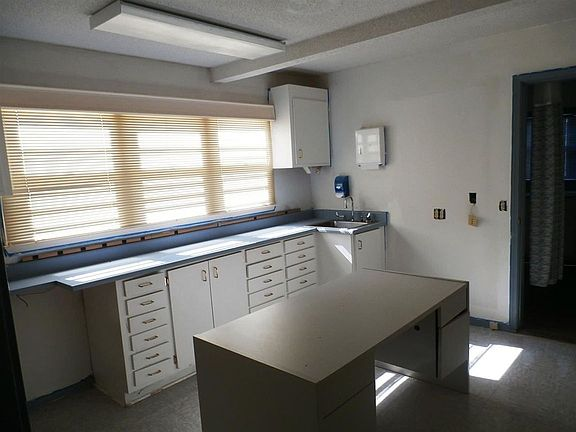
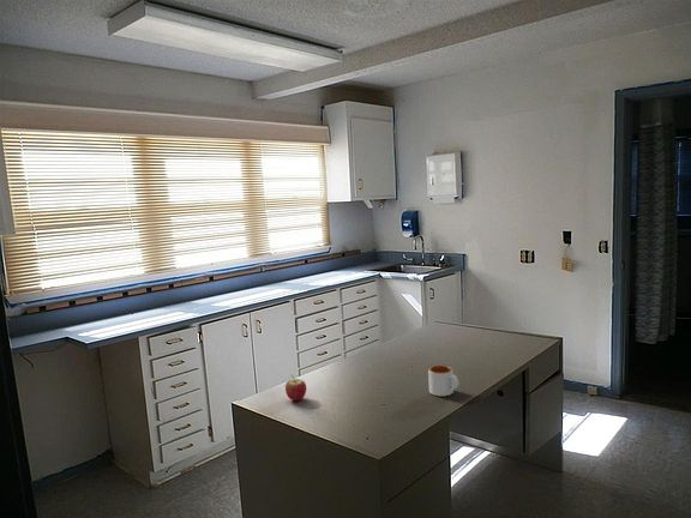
+ apple [284,374,307,402]
+ mug [427,365,459,397]
